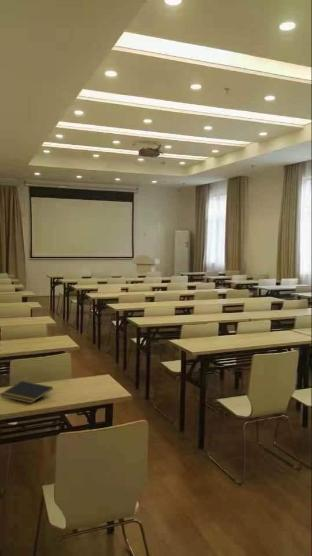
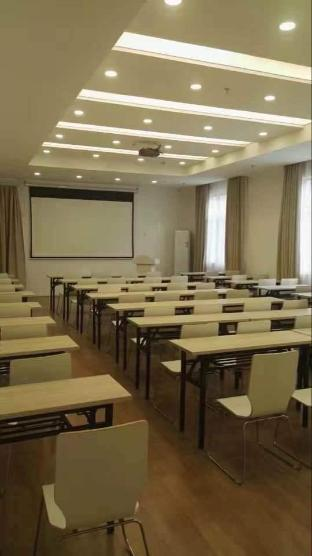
- notepad [0,380,54,404]
